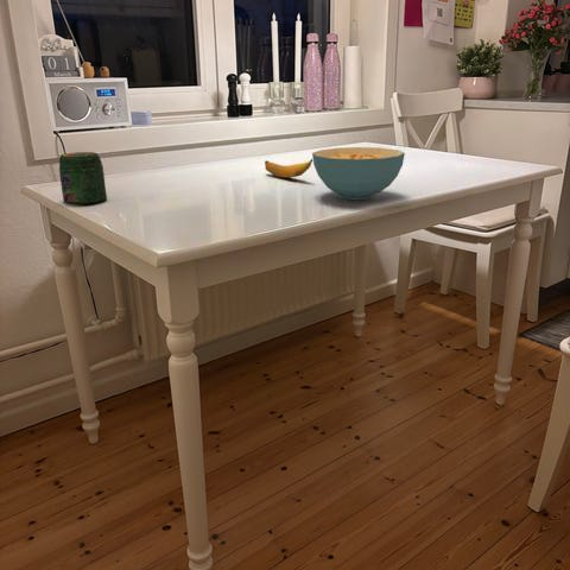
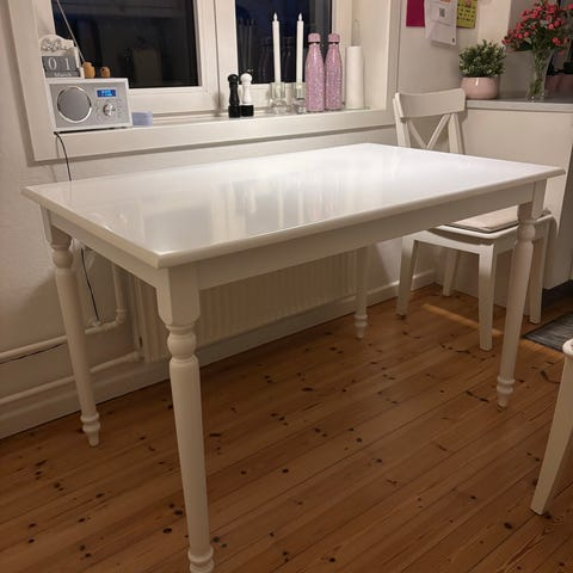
- cereal bowl [311,146,406,201]
- banana [264,158,314,179]
- jar [58,151,108,205]
